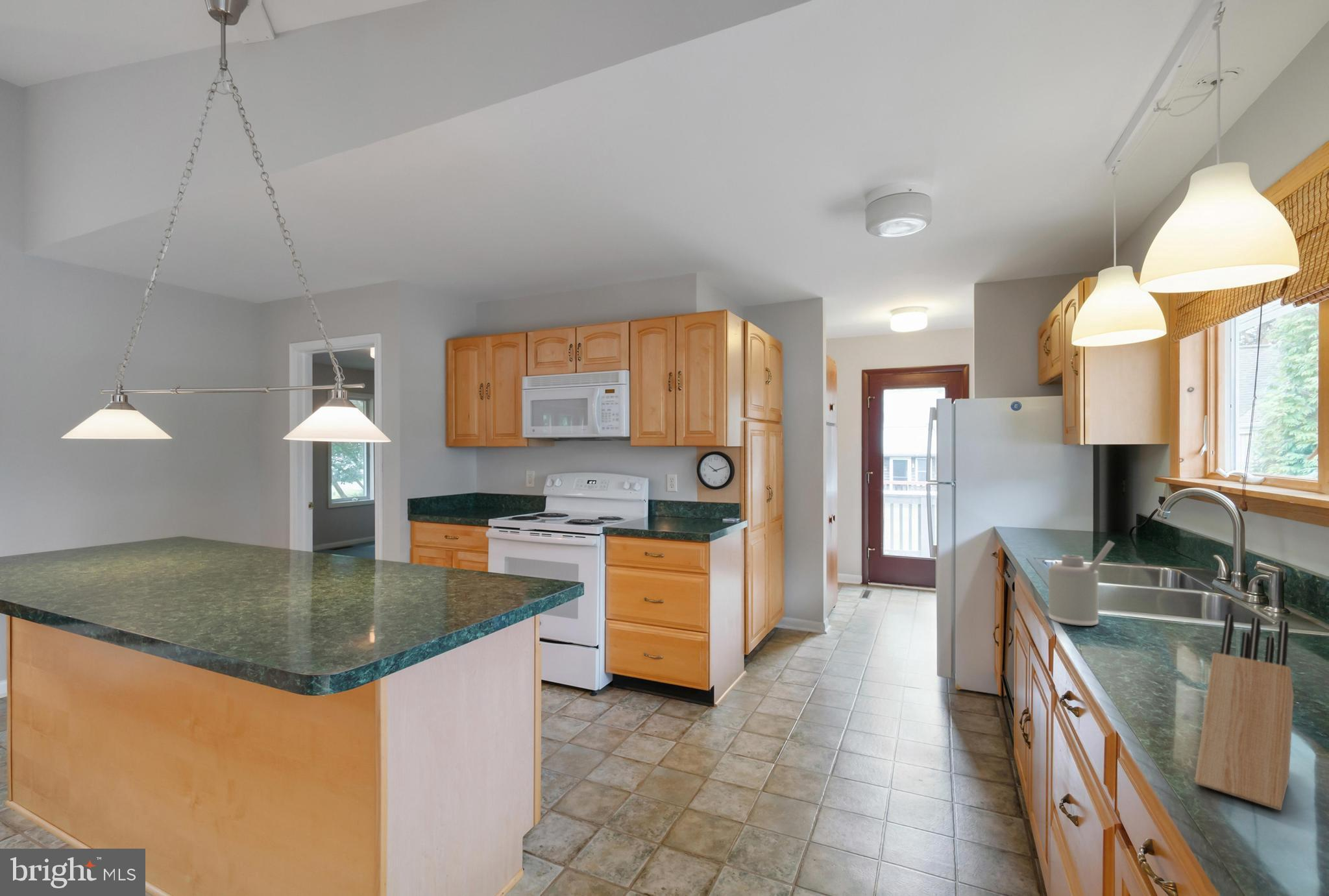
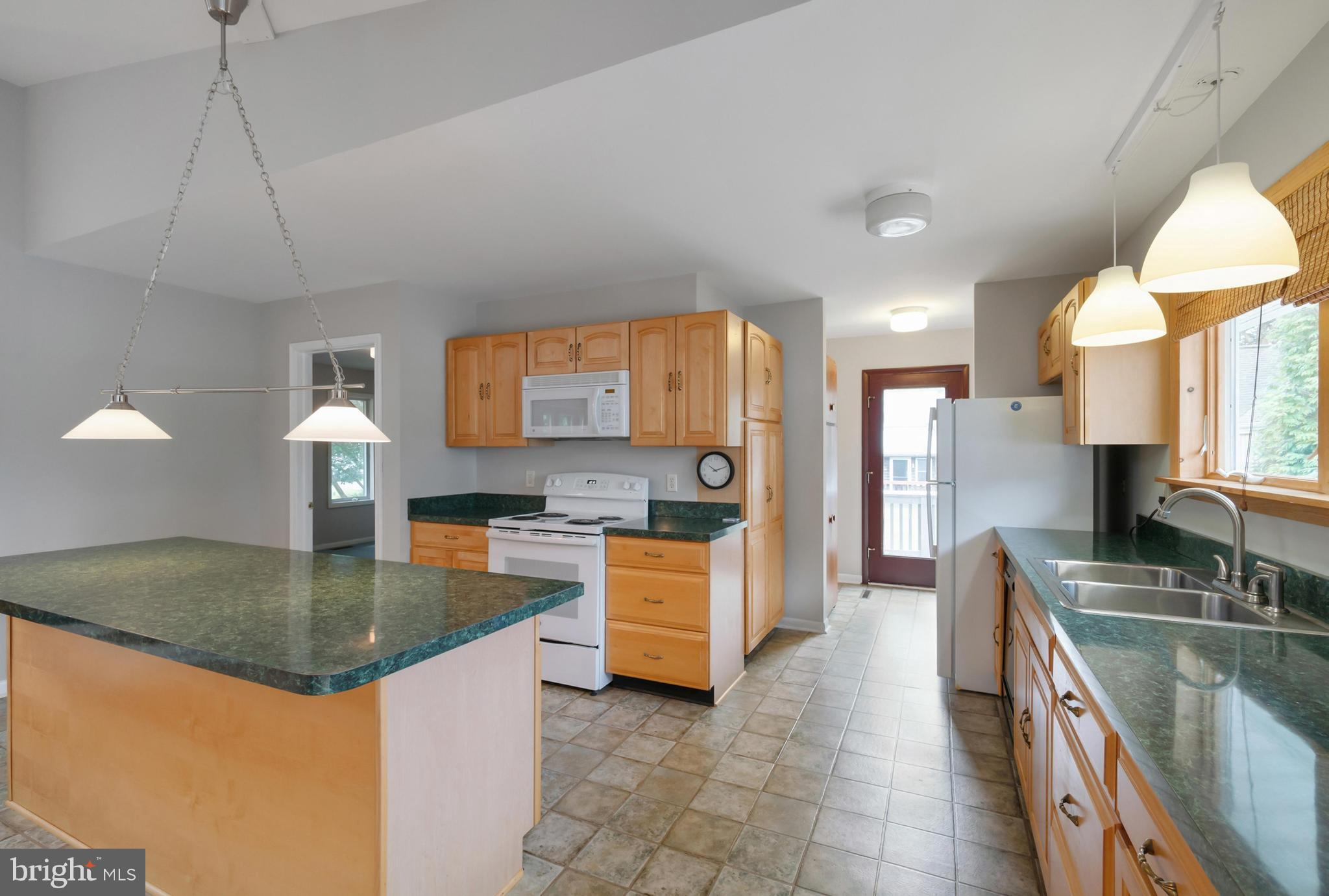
- knife block [1194,613,1295,811]
- soap dispenser [1048,540,1115,627]
